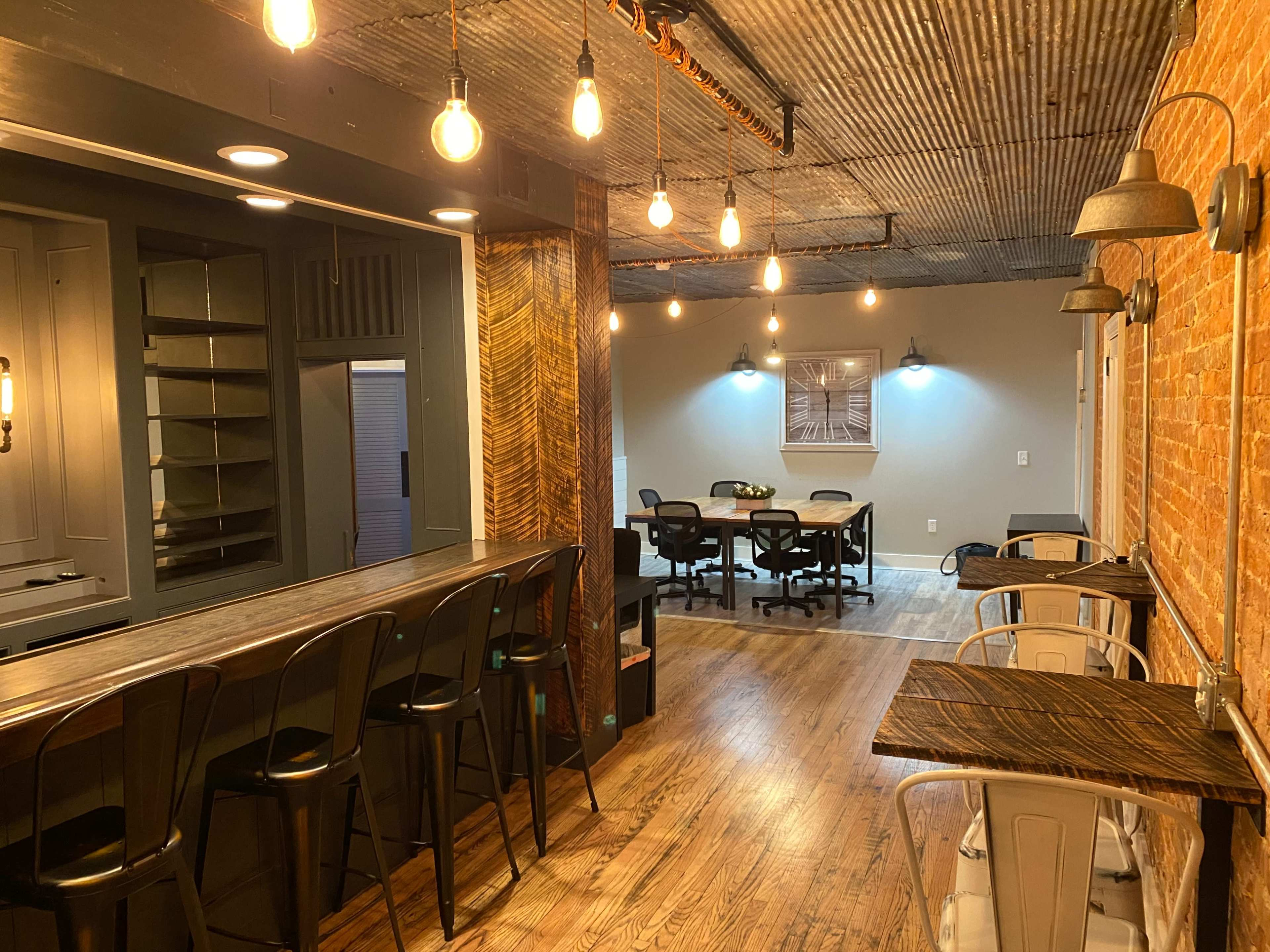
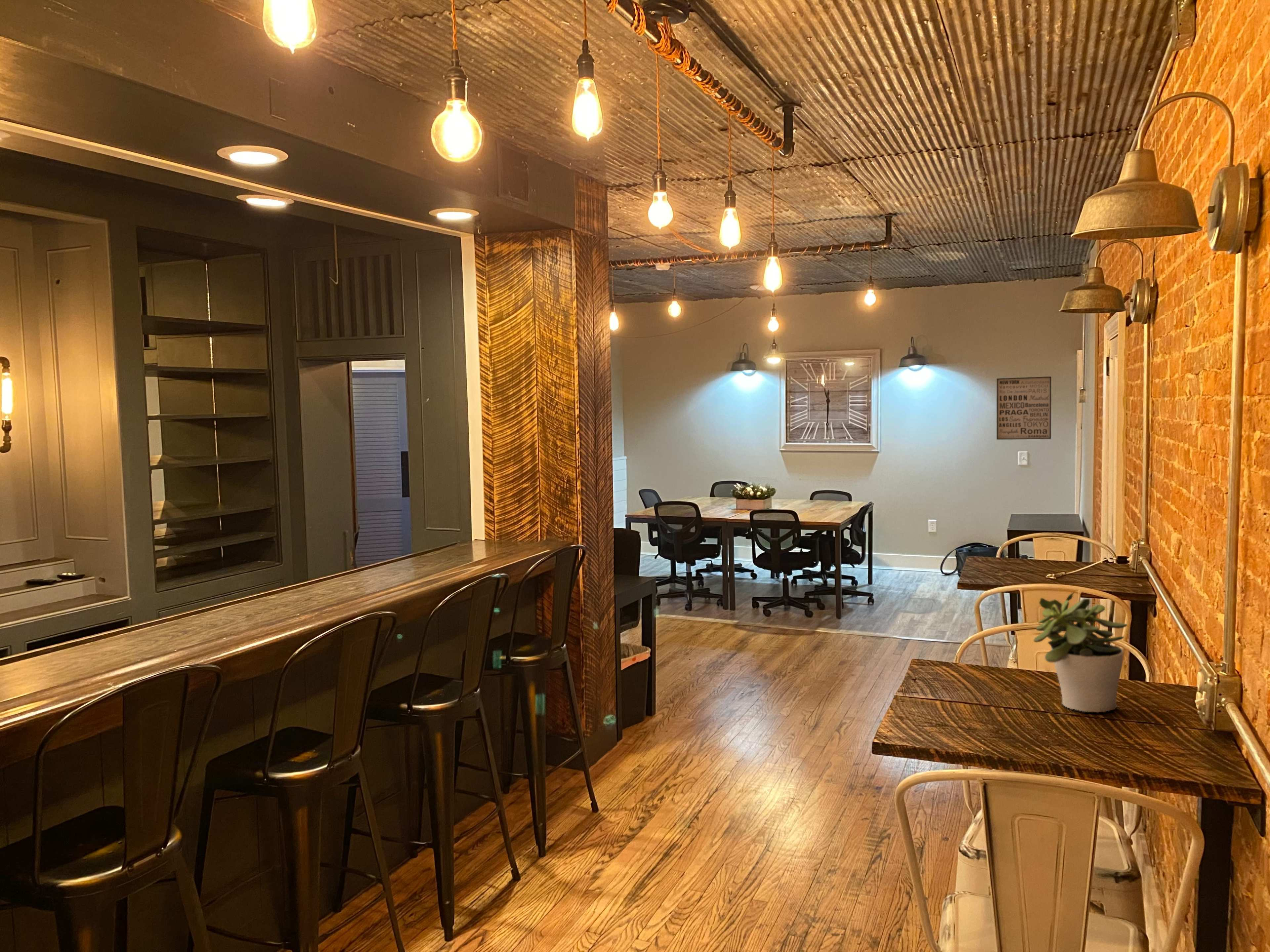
+ wall art [996,376,1052,440]
+ potted plant [1033,591,1128,713]
